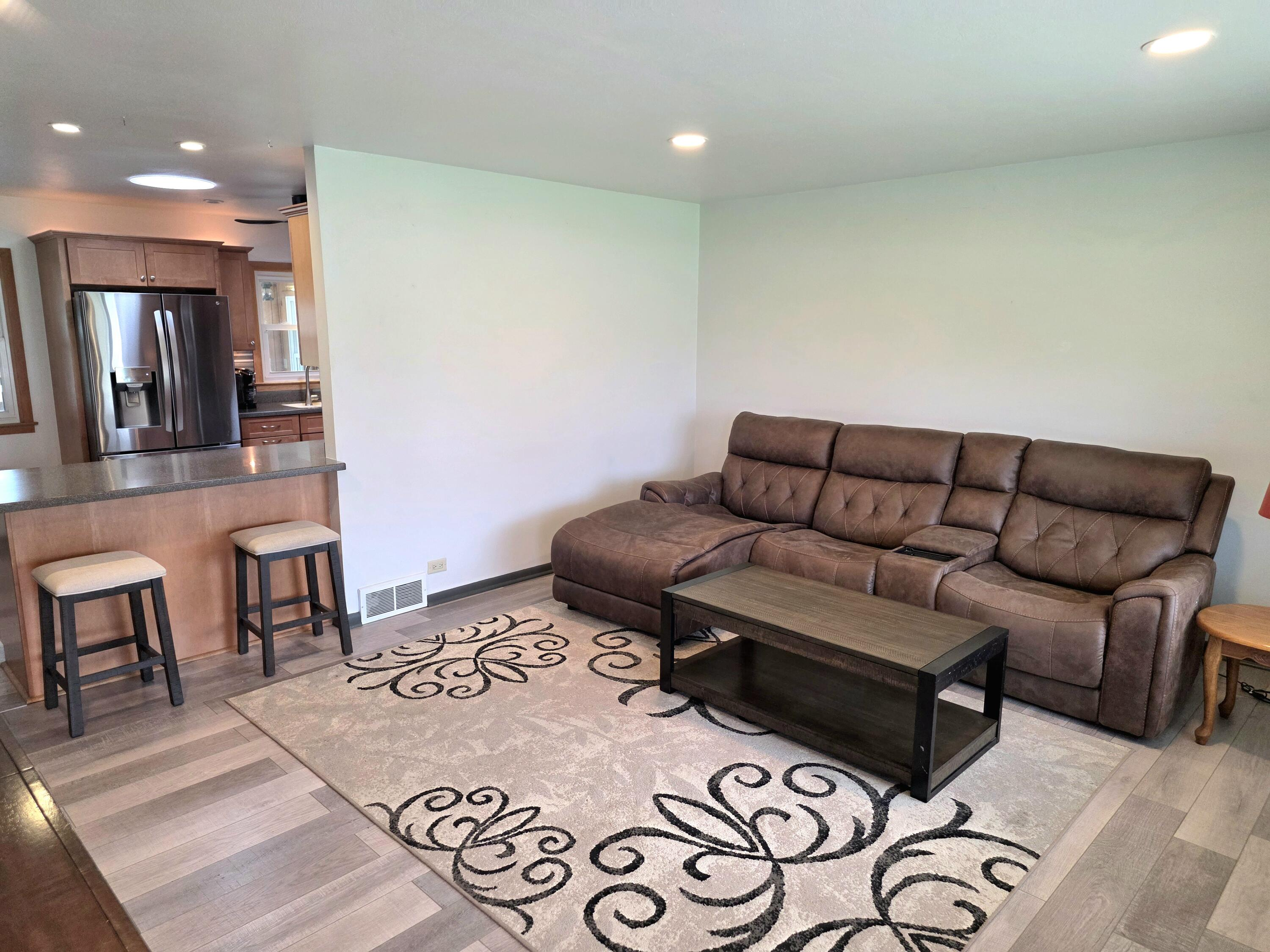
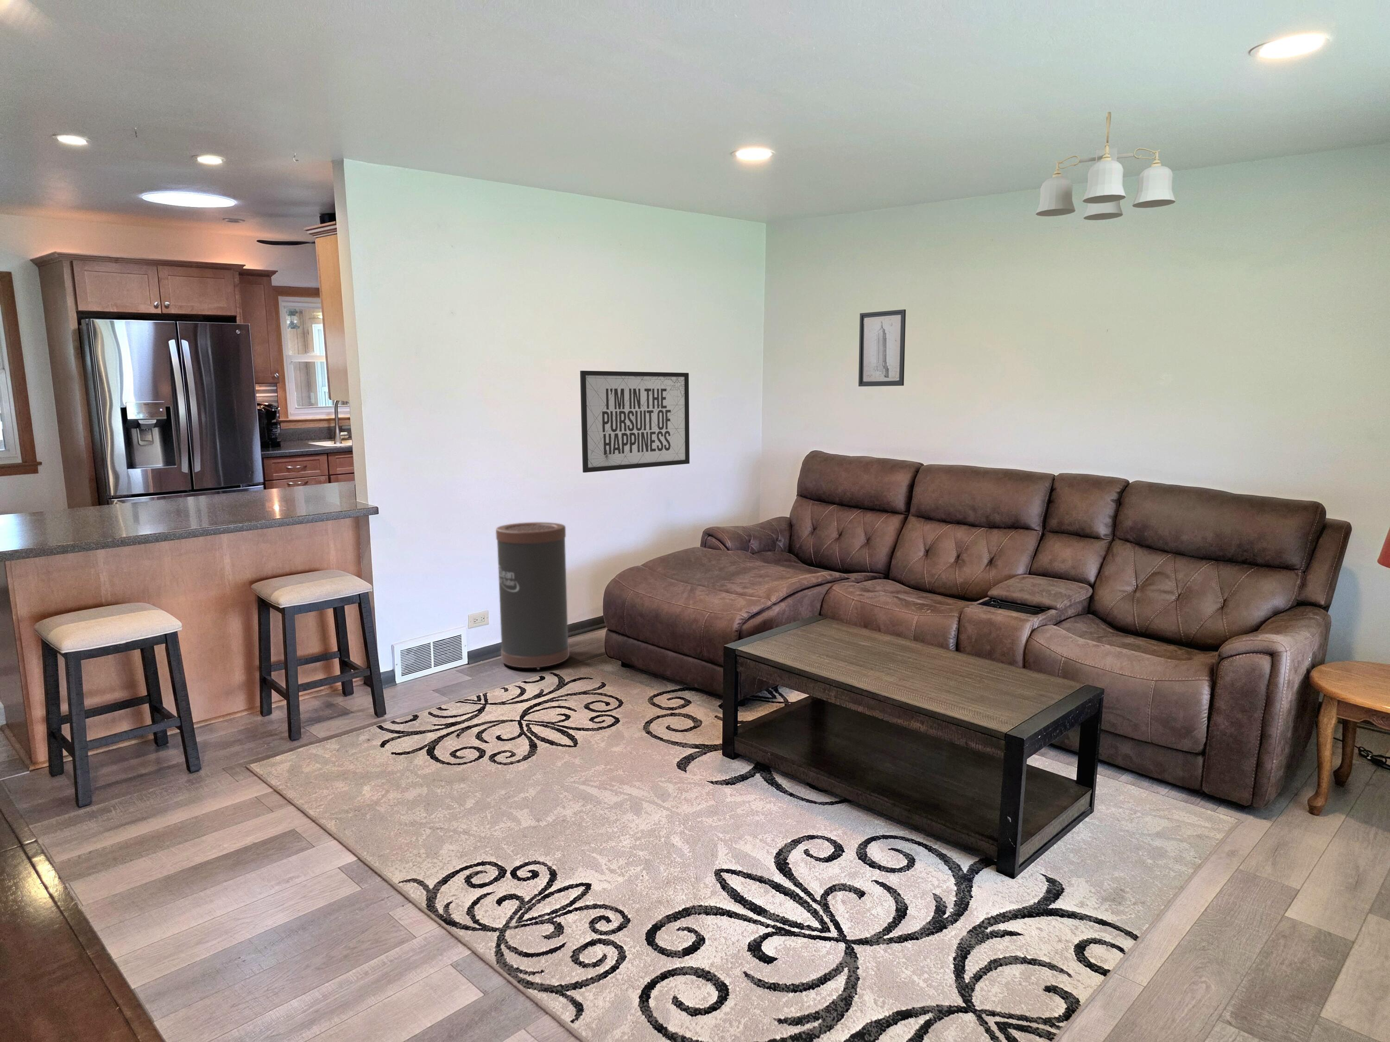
+ mirror [580,370,690,473]
+ wall art [858,309,906,386]
+ trash can [496,522,570,670]
+ ceiling light fixture [1035,112,1175,221]
